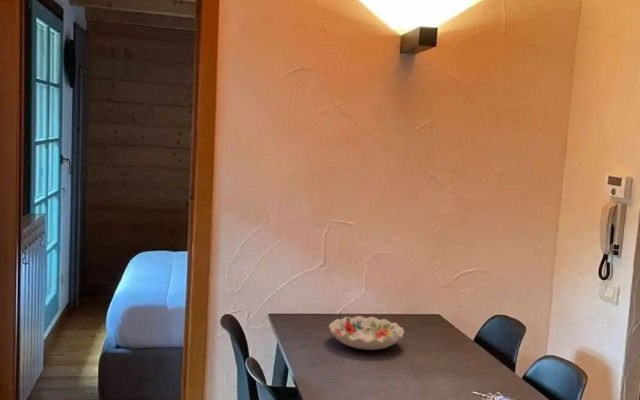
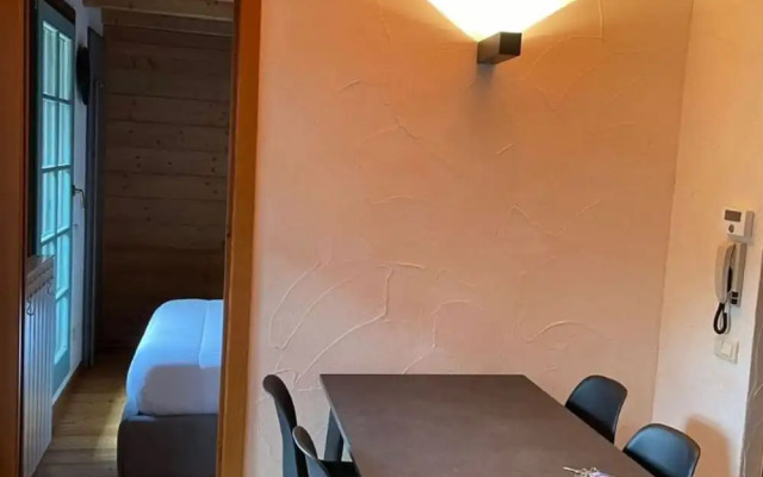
- decorative bowl [328,315,405,351]
